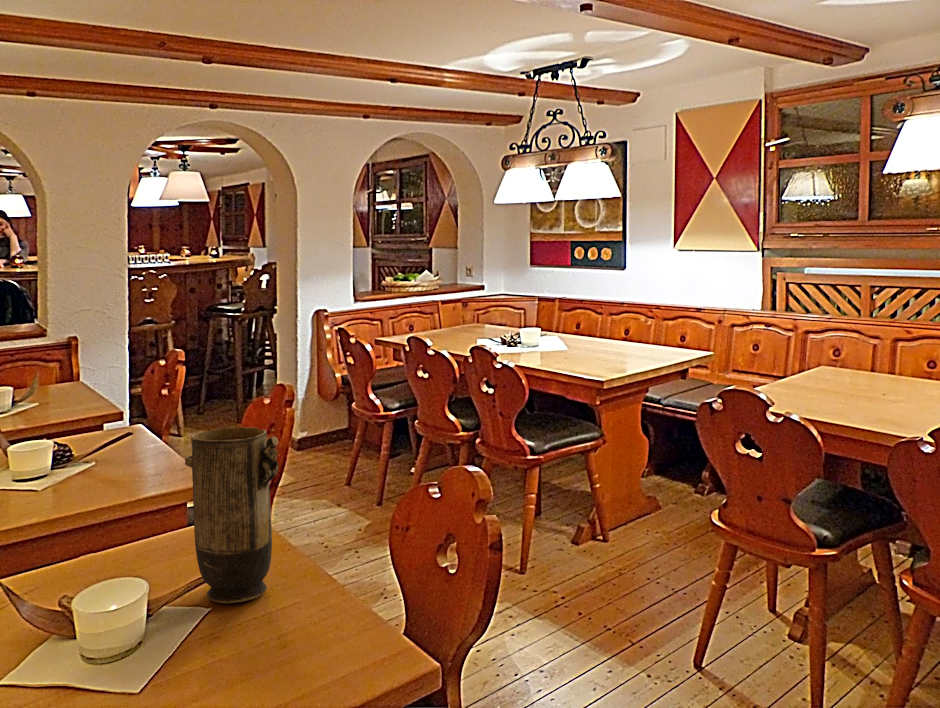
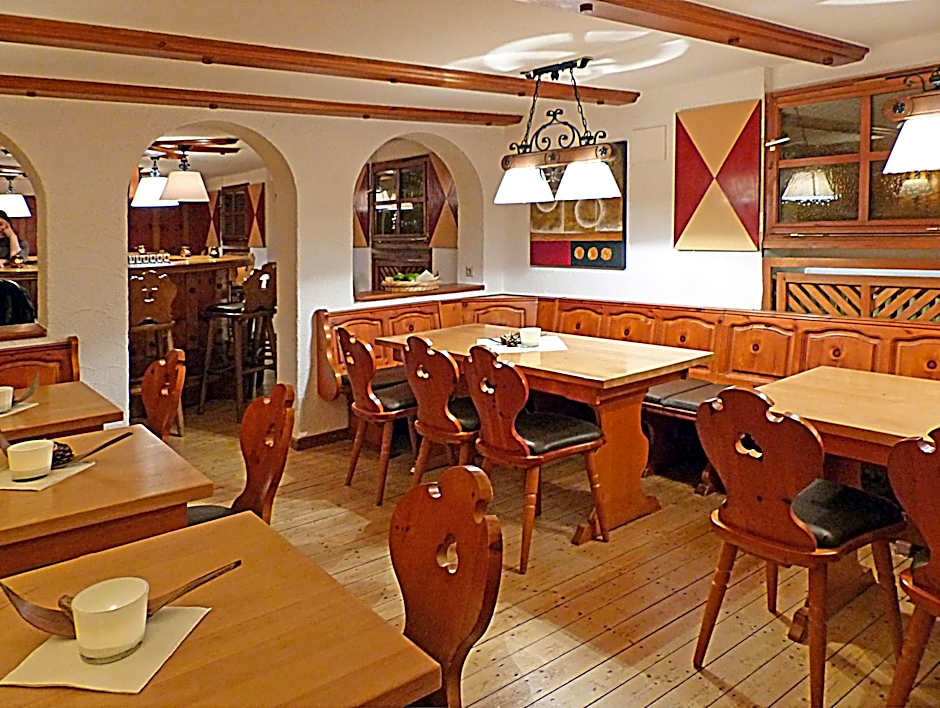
- vase [184,426,280,604]
